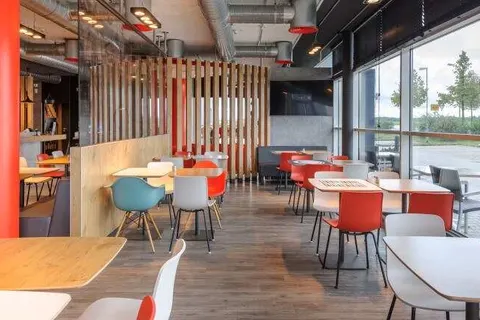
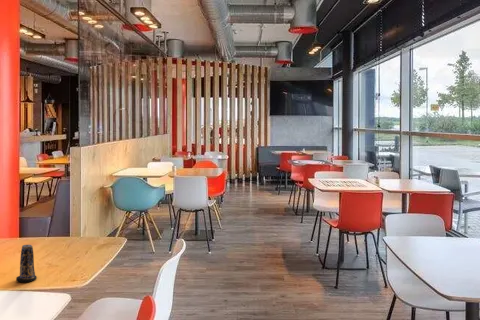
+ candle [15,244,38,283]
